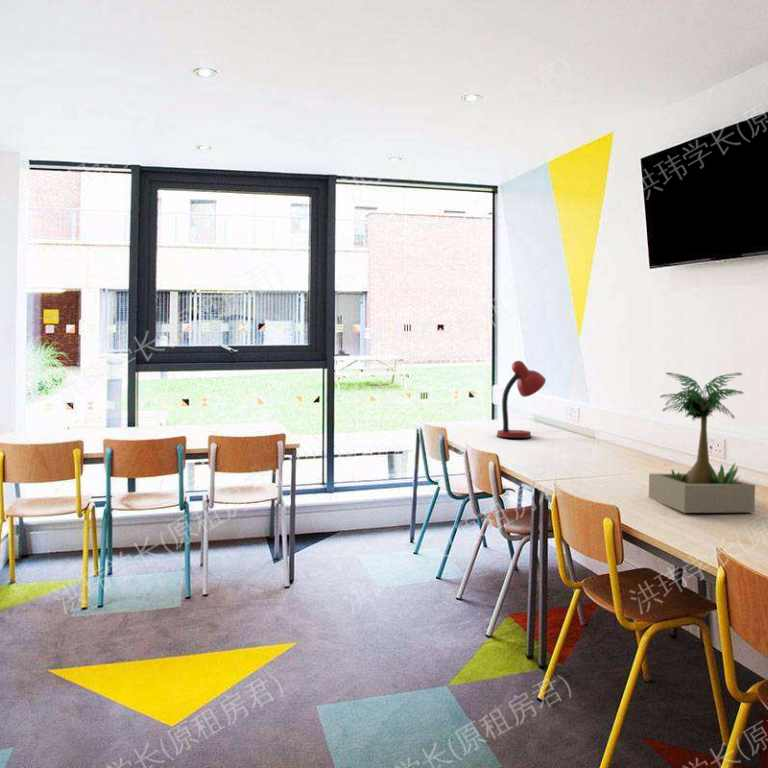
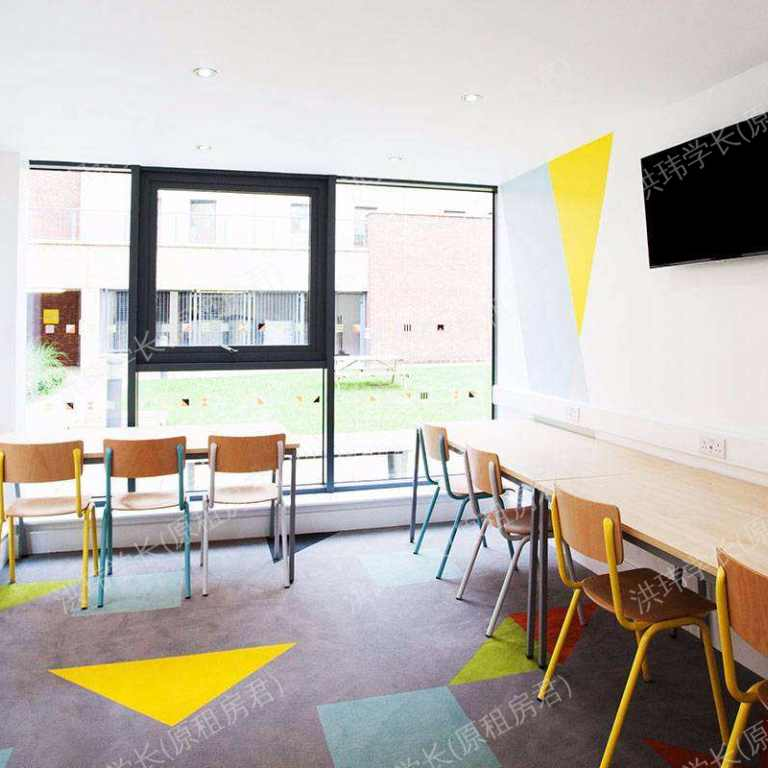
- potted plant [648,371,756,514]
- desk lamp [495,360,547,439]
